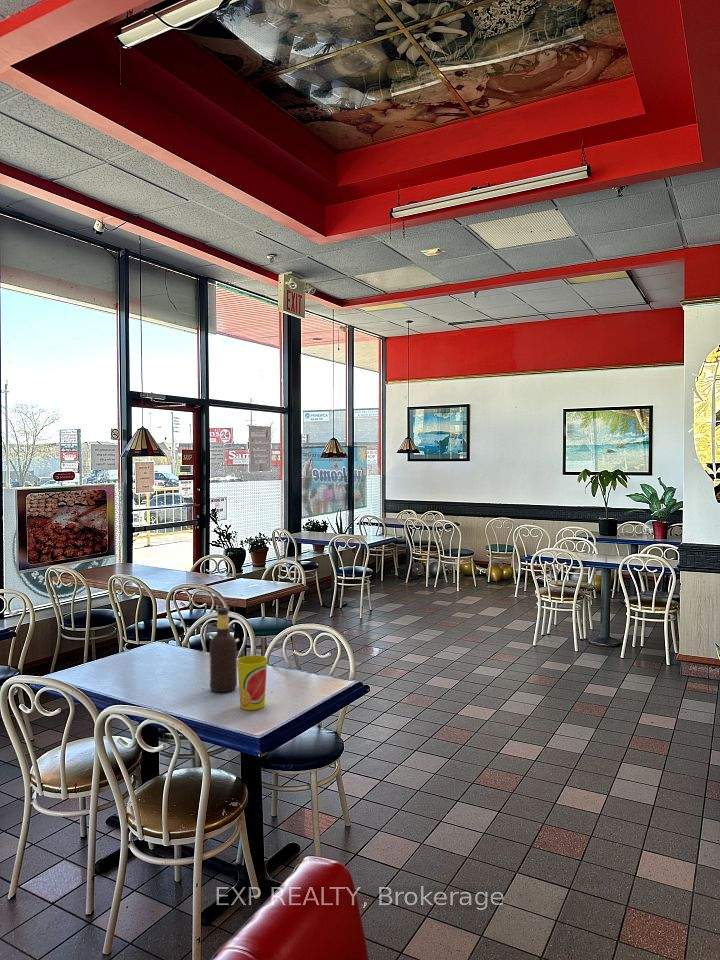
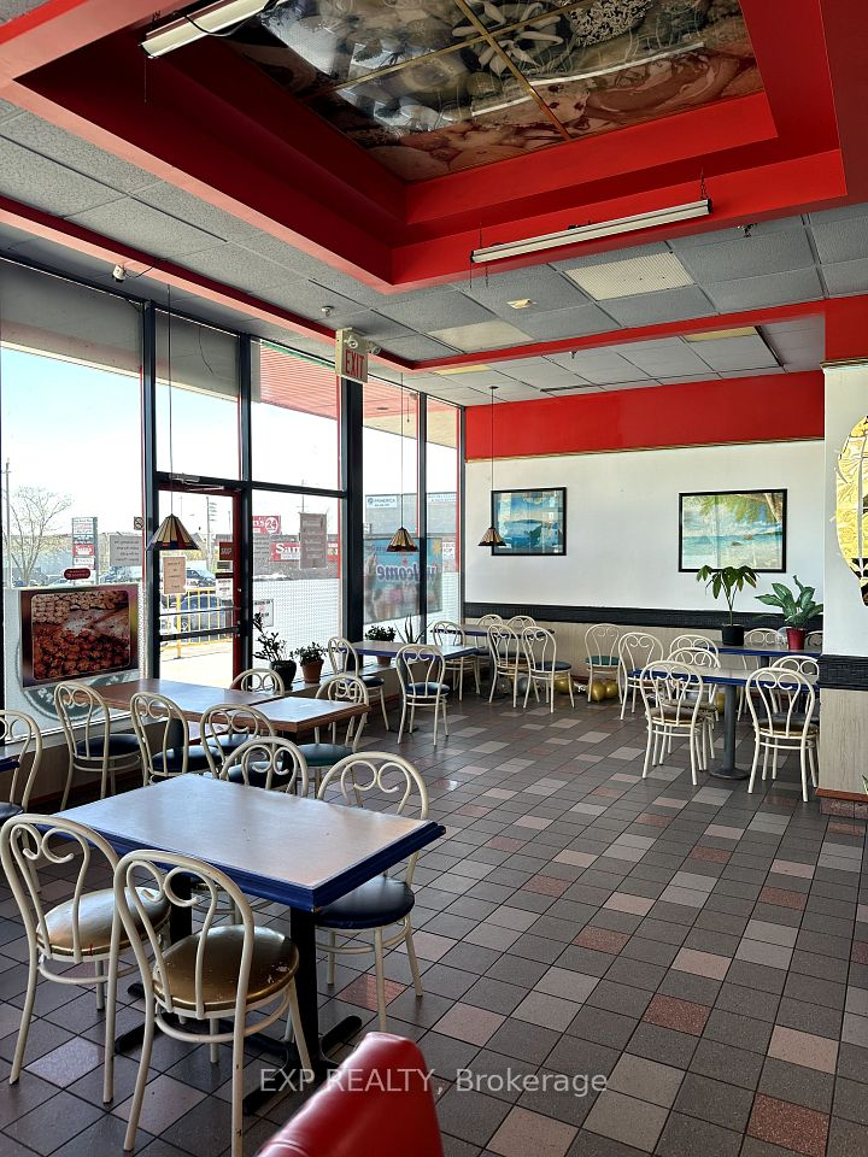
- soda bottle [209,607,238,693]
- cup [237,654,268,711]
